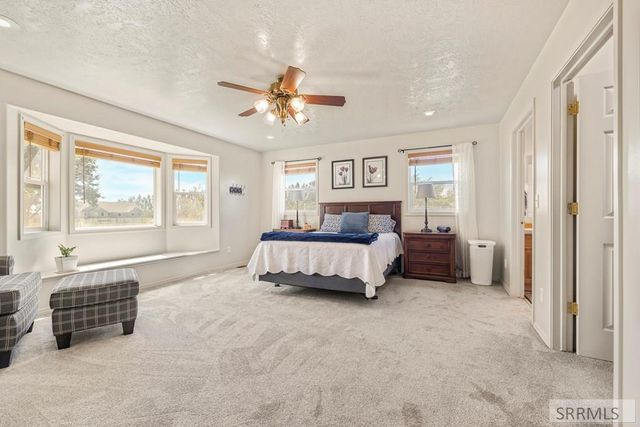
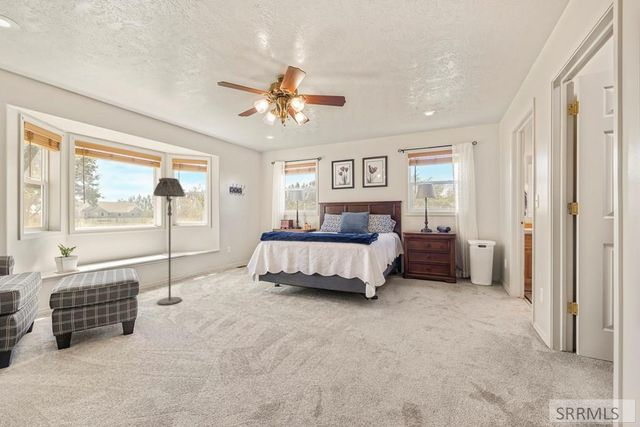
+ floor lamp [153,177,186,306]
